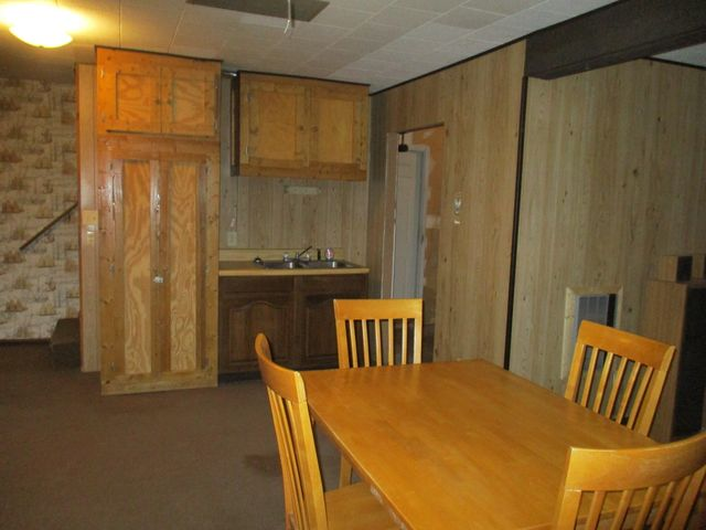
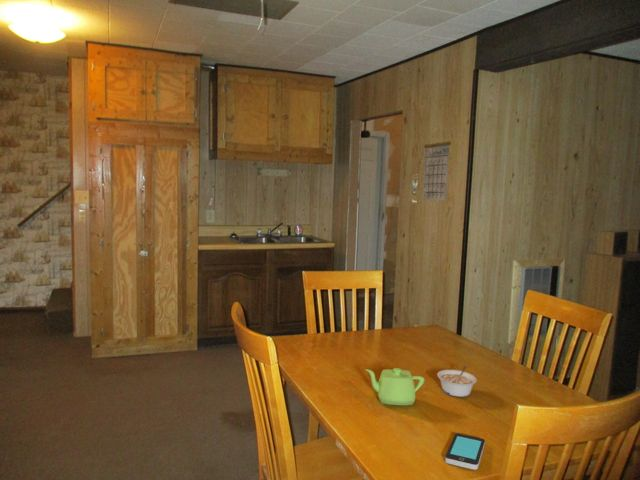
+ teapot [364,367,425,406]
+ legume [436,365,478,398]
+ calendar [422,130,452,202]
+ smartphone [444,432,486,471]
